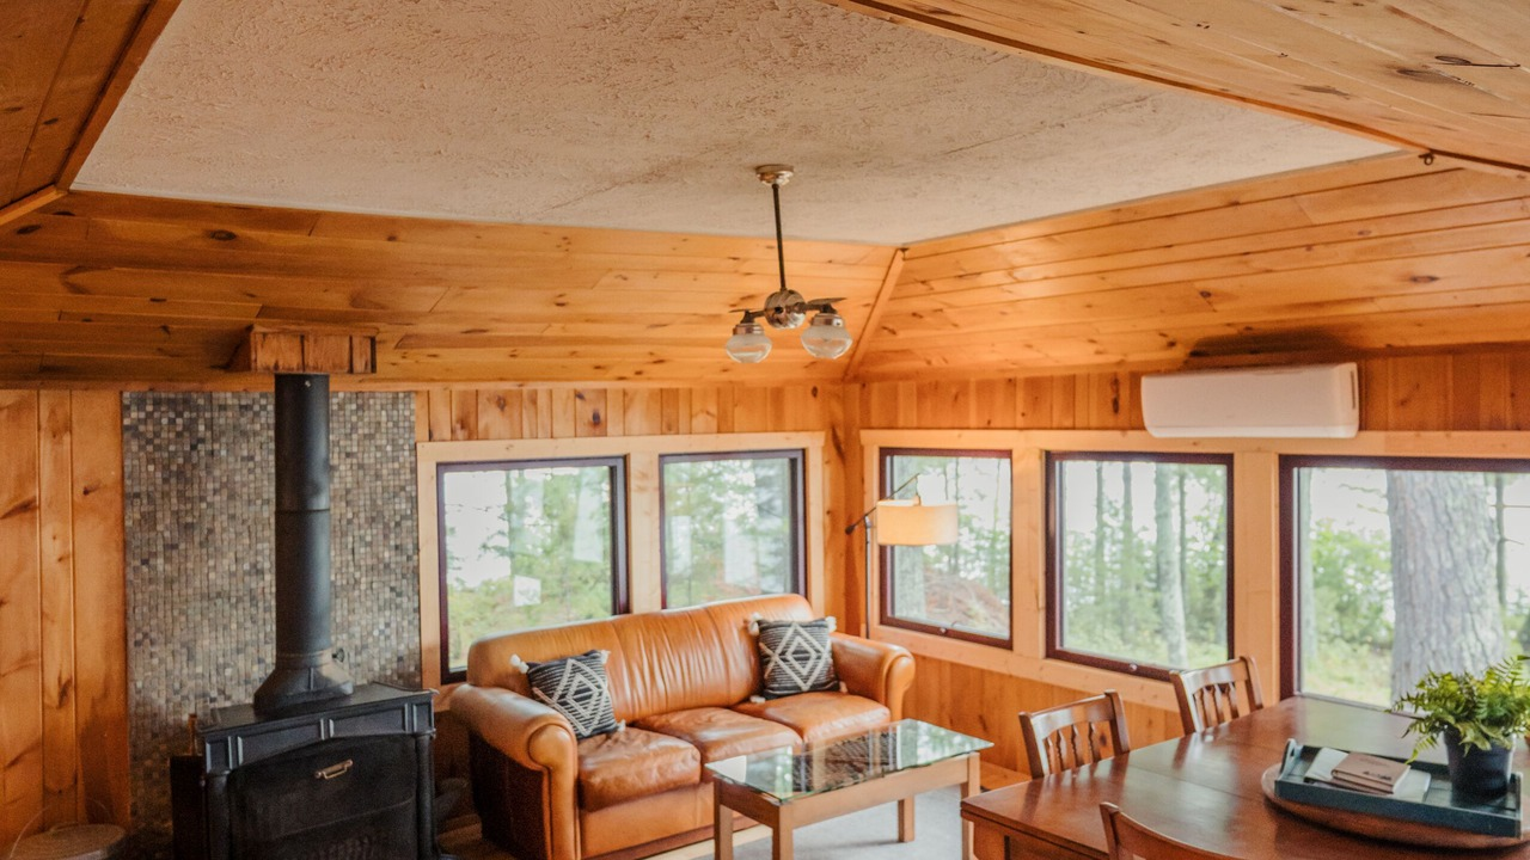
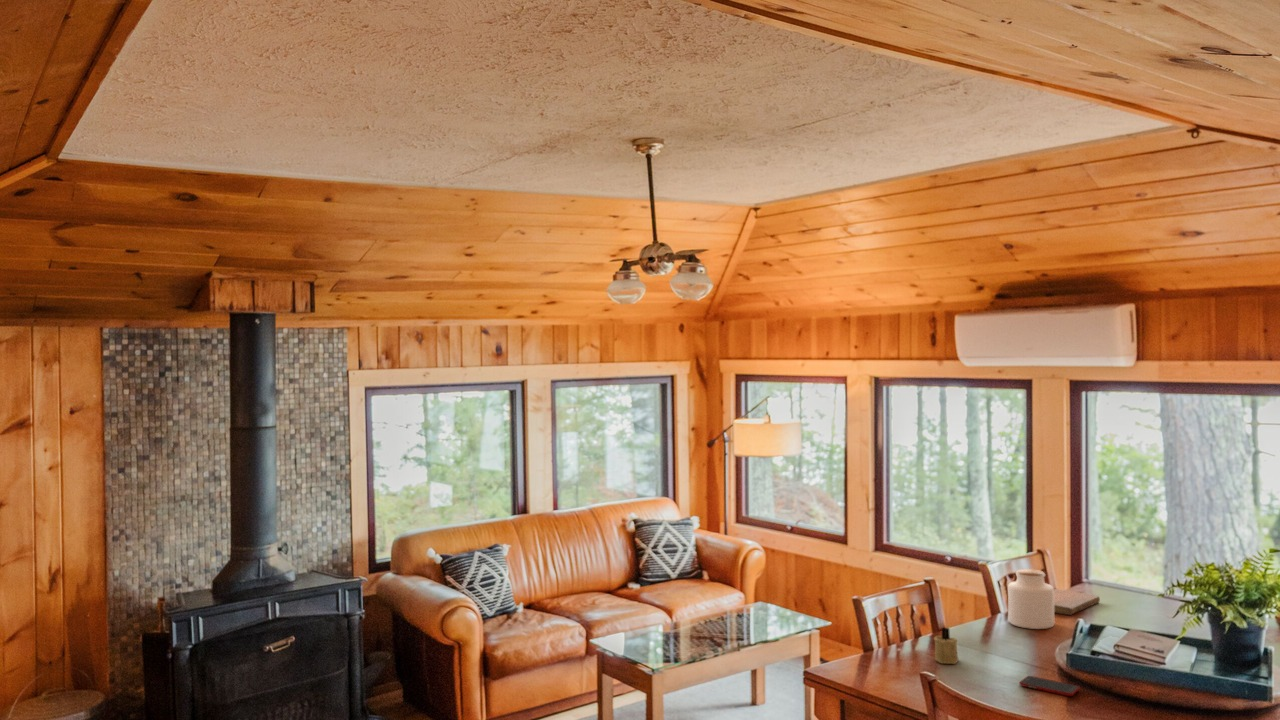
+ candle [933,627,959,665]
+ jar [1007,568,1055,630]
+ cell phone [1019,675,1081,697]
+ notebook [1054,588,1101,616]
